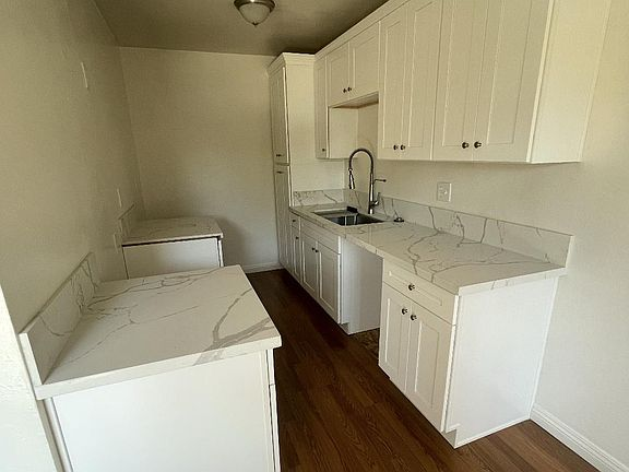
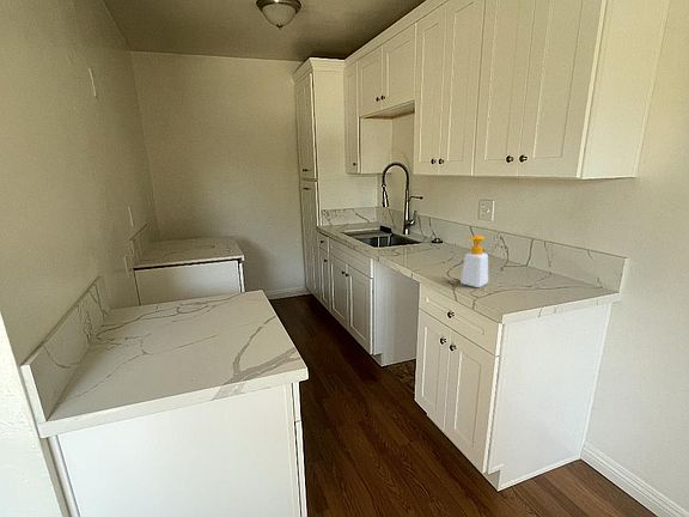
+ soap bottle [459,235,489,288]
